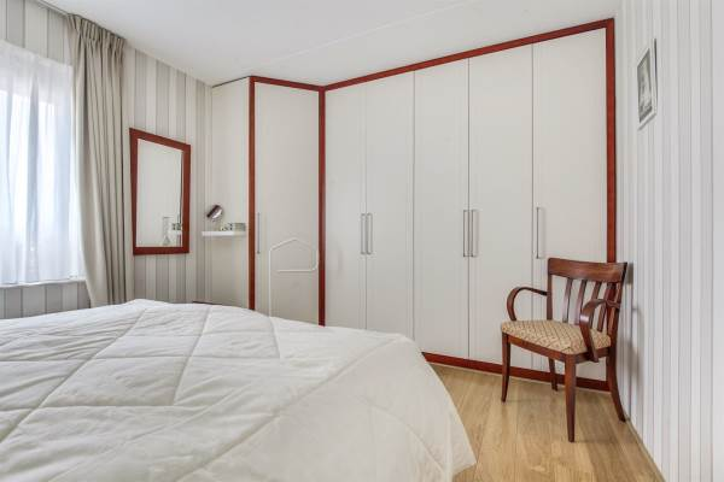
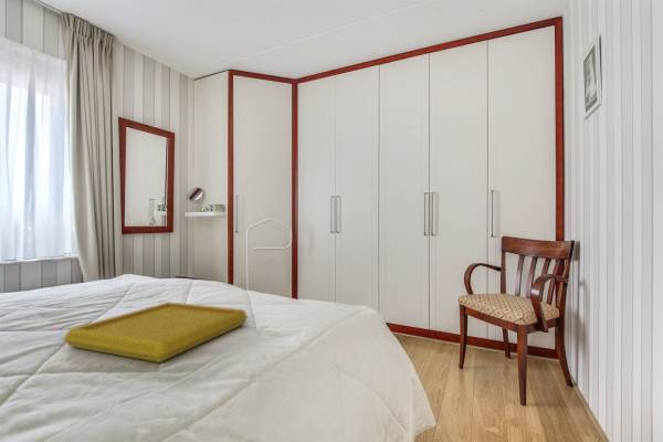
+ serving tray [63,301,249,364]
